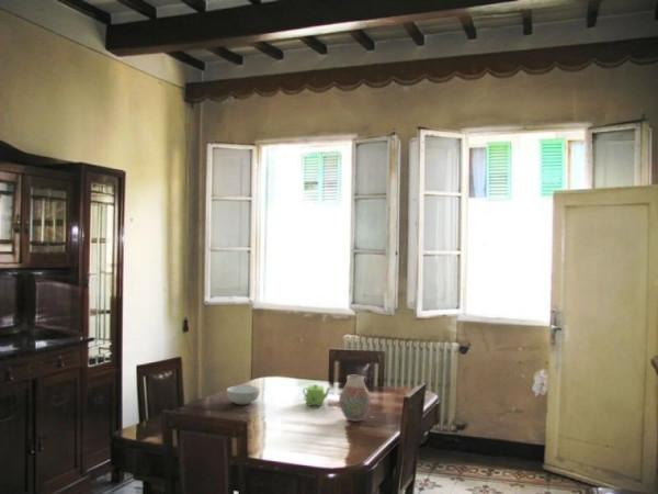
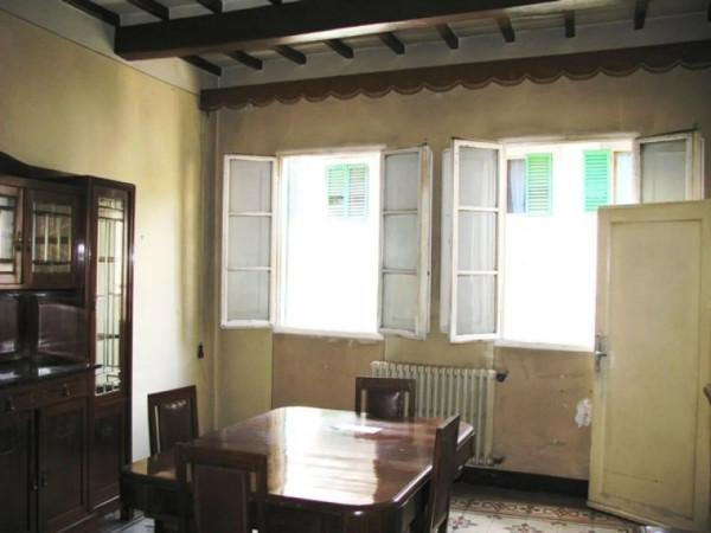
- cereal bowl [226,384,261,405]
- vase [338,374,372,423]
- teapot [302,383,332,407]
